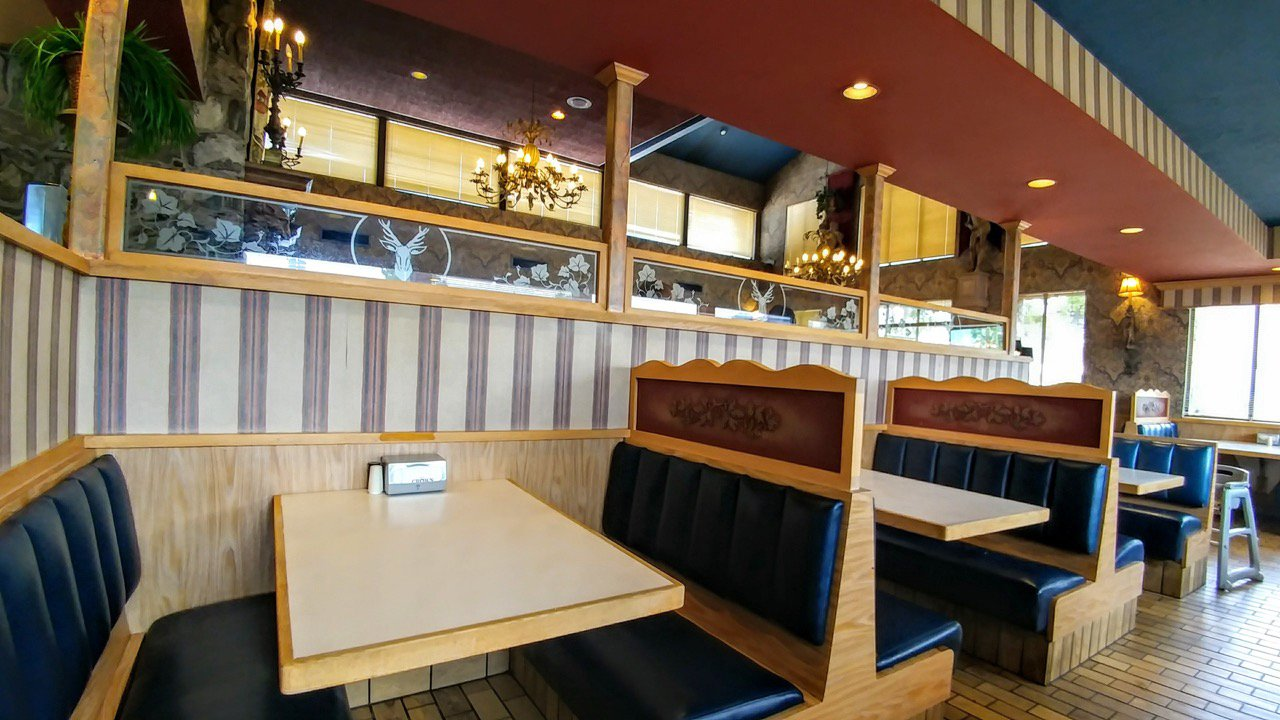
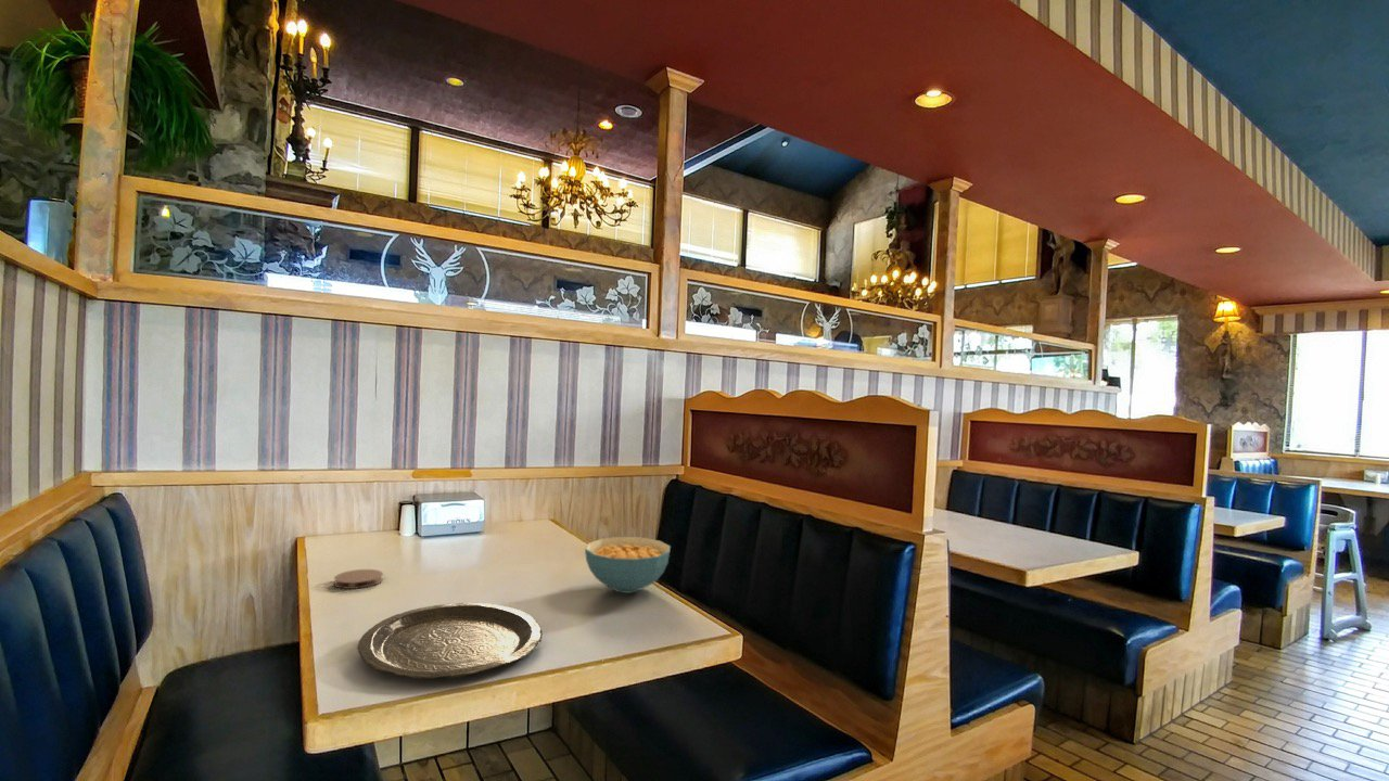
+ cereal bowl [584,536,672,594]
+ coaster [333,568,384,590]
+ plate [356,602,544,680]
